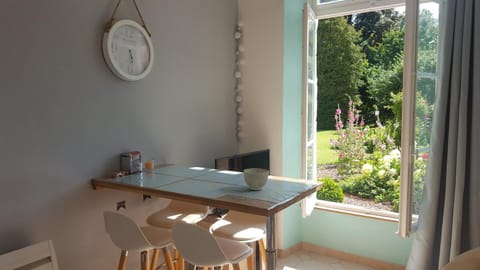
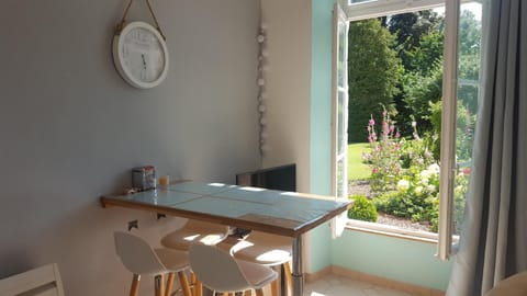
- bowl [243,168,270,191]
